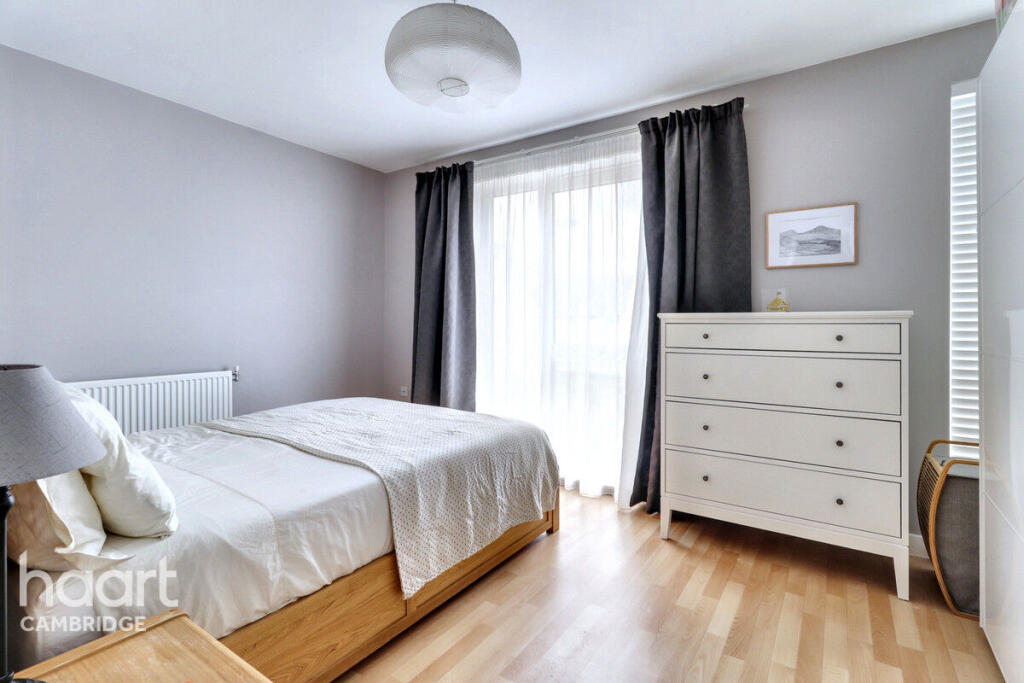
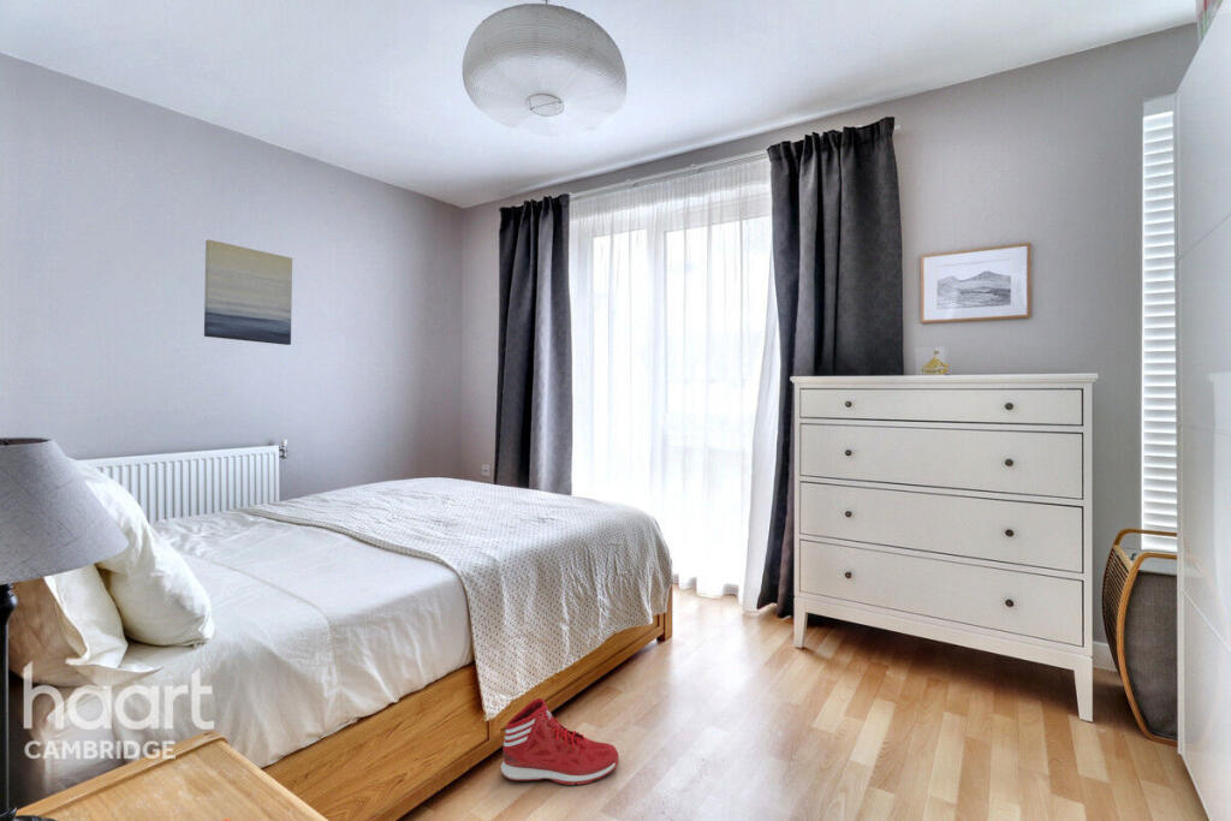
+ sneaker [500,697,620,786]
+ wall art [203,238,293,346]
